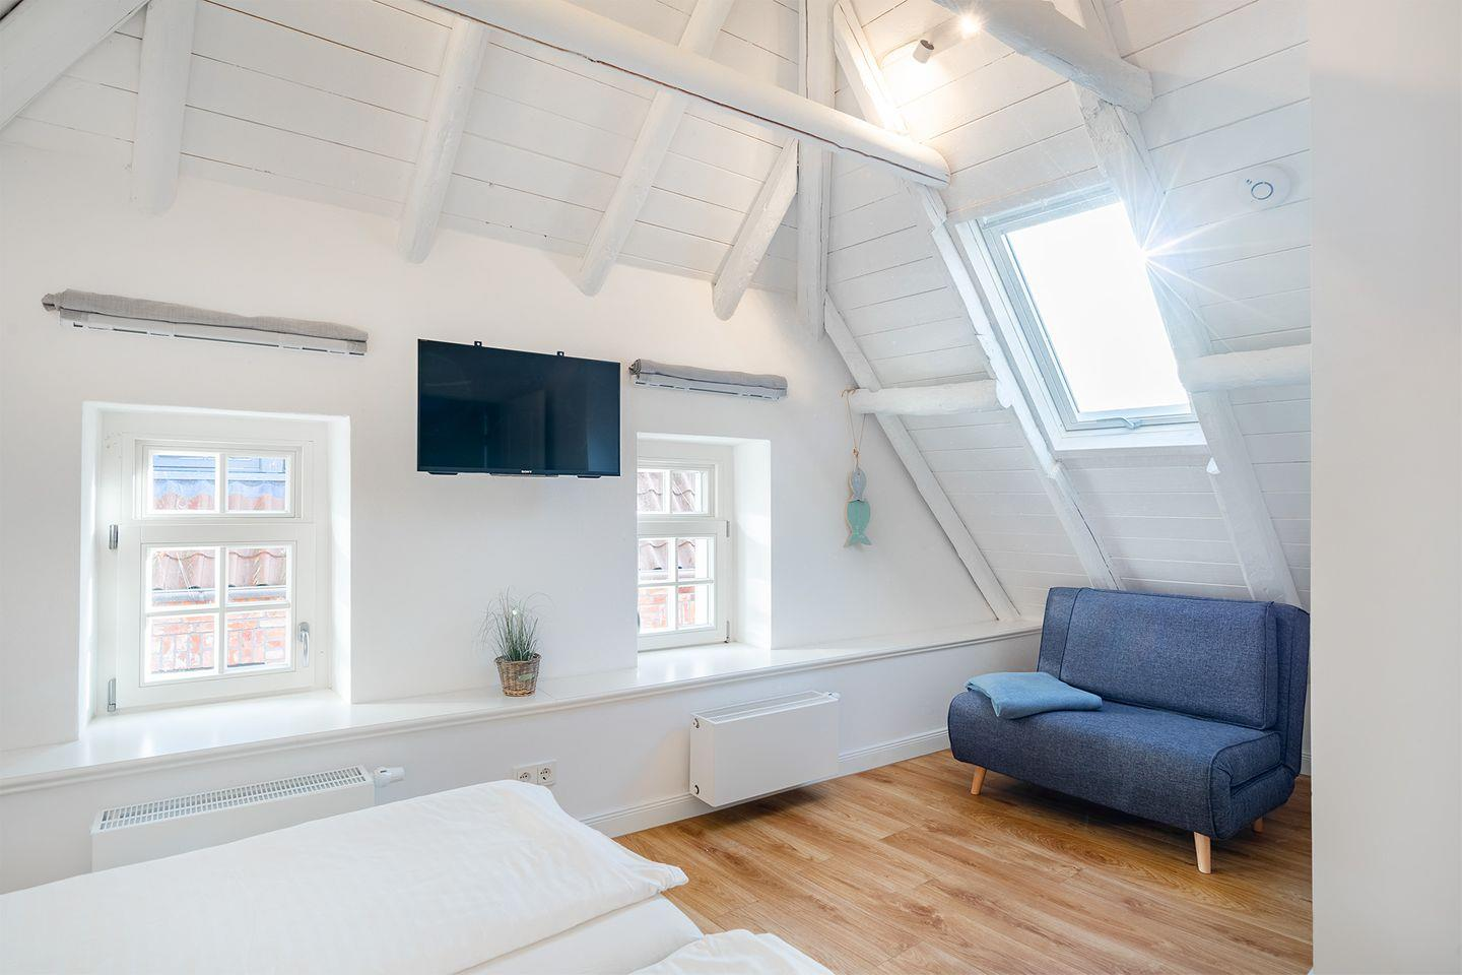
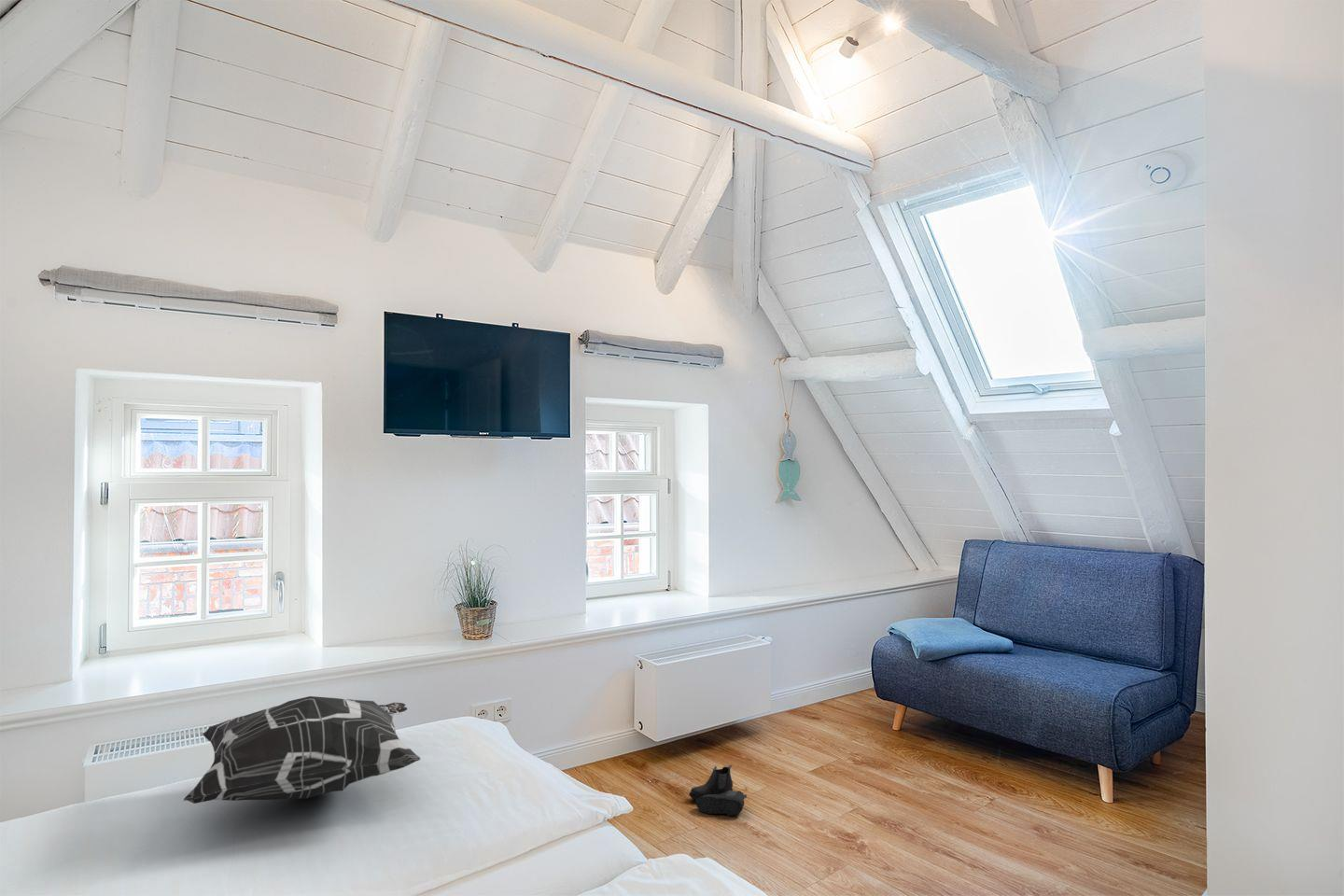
+ boots [688,763,748,816]
+ decorative pillow [183,695,421,805]
